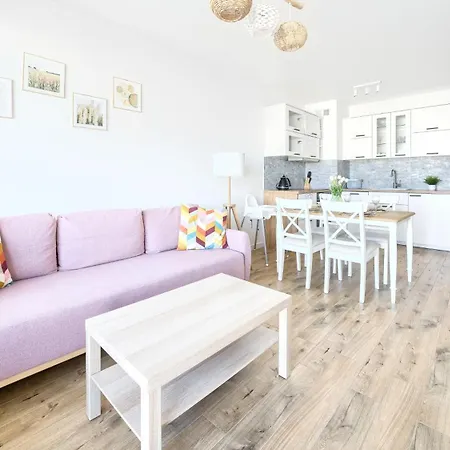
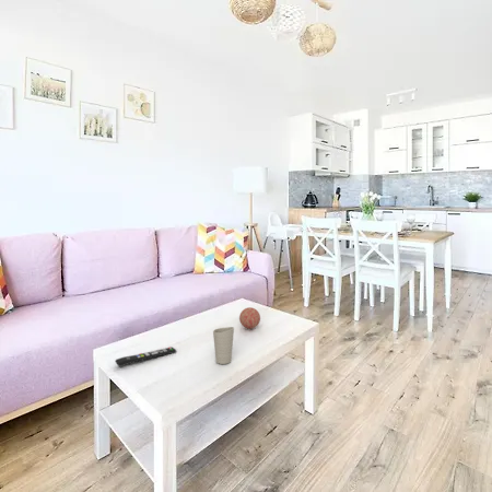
+ decorative ball [238,306,261,330]
+ remote control [114,345,177,368]
+ cup [212,326,235,365]
